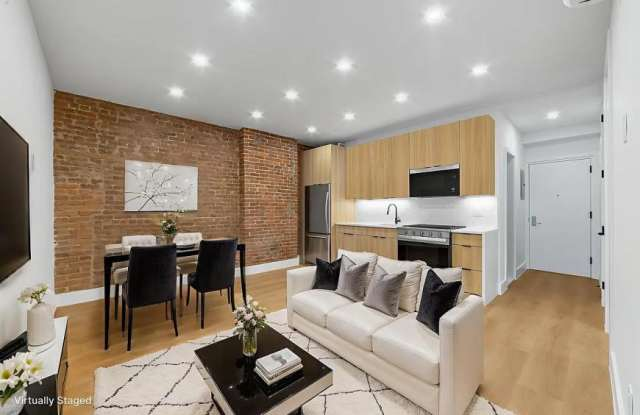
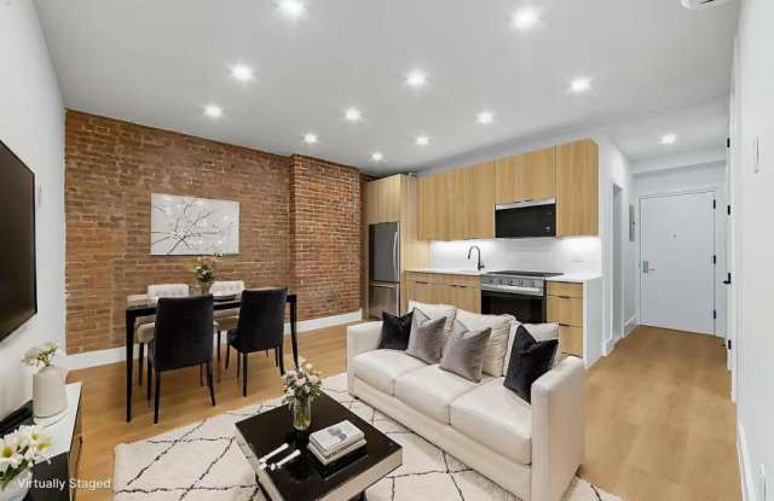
+ candle [258,443,301,471]
